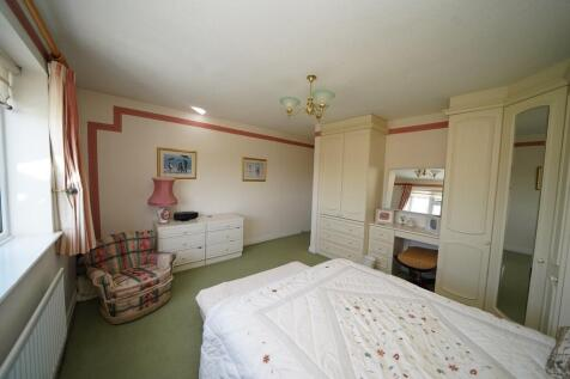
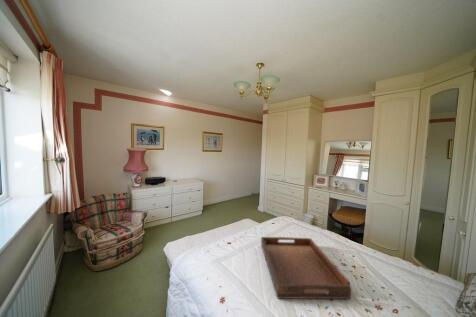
+ serving tray [260,236,352,300]
